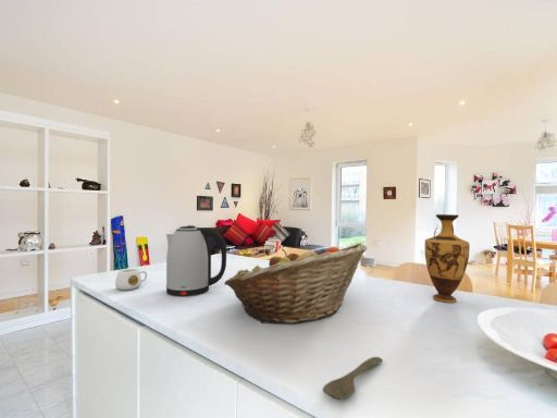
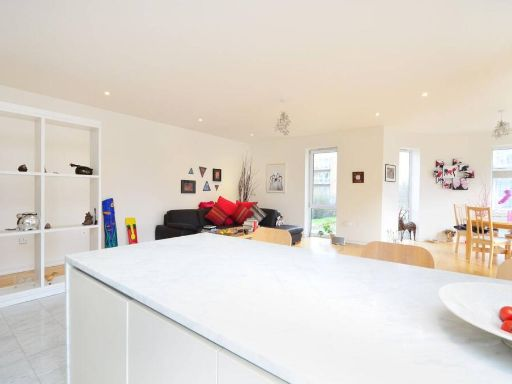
- vase [423,213,470,304]
- fruit basket [223,242,368,324]
- kettle [165,224,227,297]
- mug [114,268,148,291]
- spoon [322,356,383,401]
